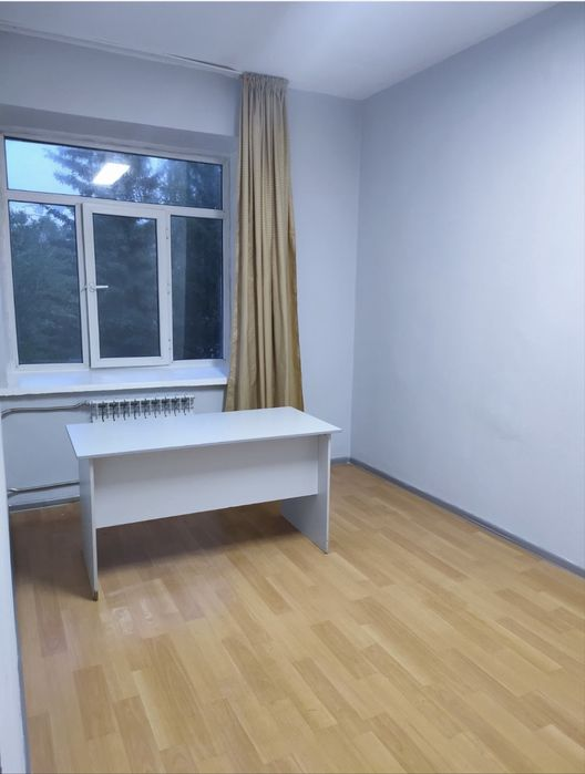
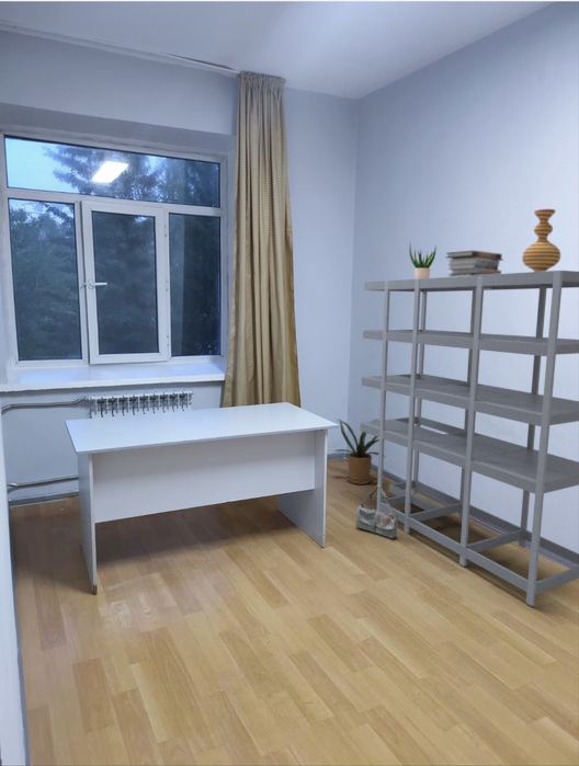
+ shelving unit [359,270,579,607]
+ book stack [444,250,504,277]
+ potted plant [408,241,438,279]
+ bag [355,484,399,539]
+ house plant [333,418,386,485]
+ vase [521,208,561,272]
